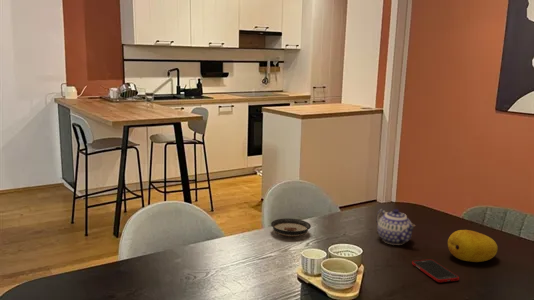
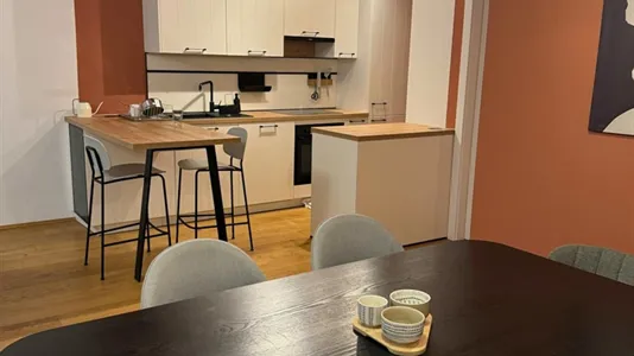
- saucer [270,217,312,238]
- teapot [375,208,416,246]
- fruit [447,229,499,263]
- cell phone [411,258,460,283]
